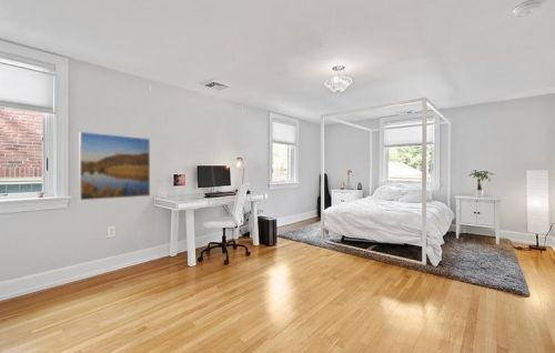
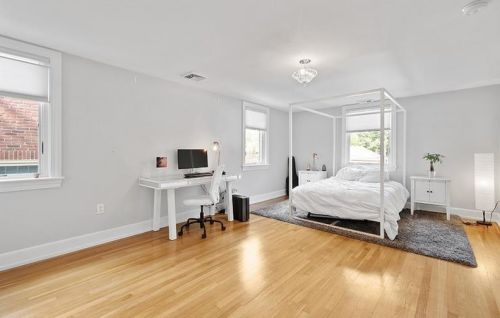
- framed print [78,131,151,201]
